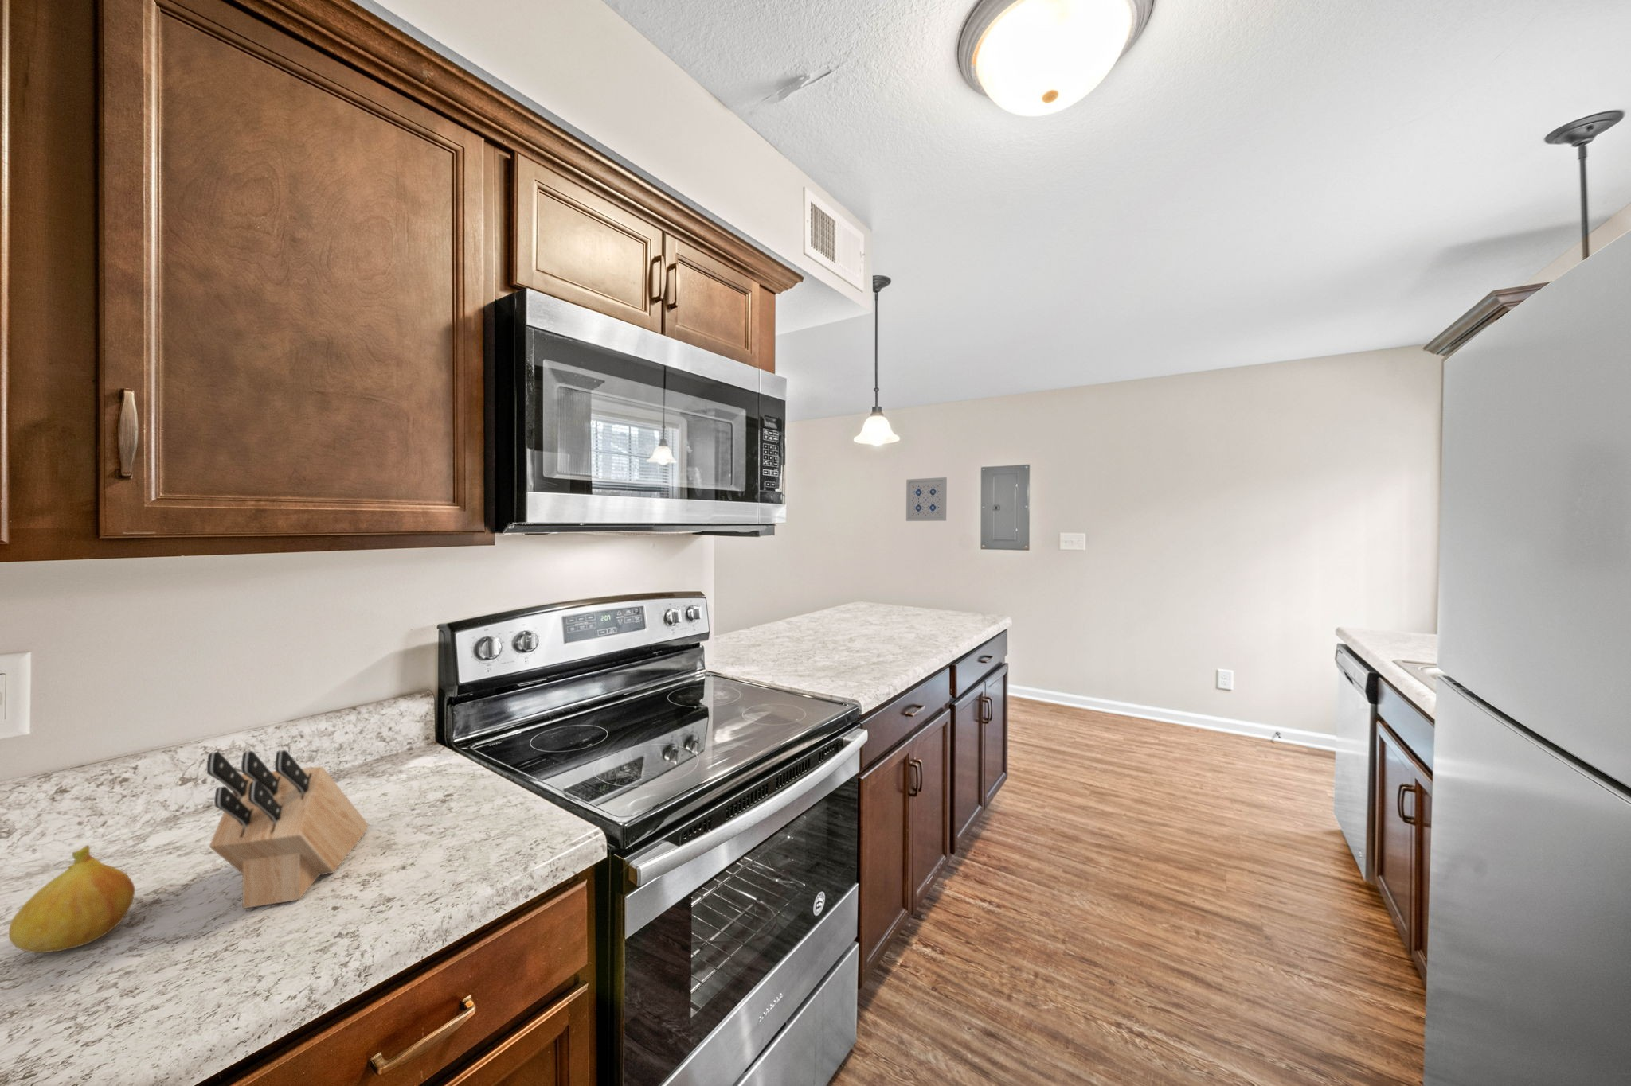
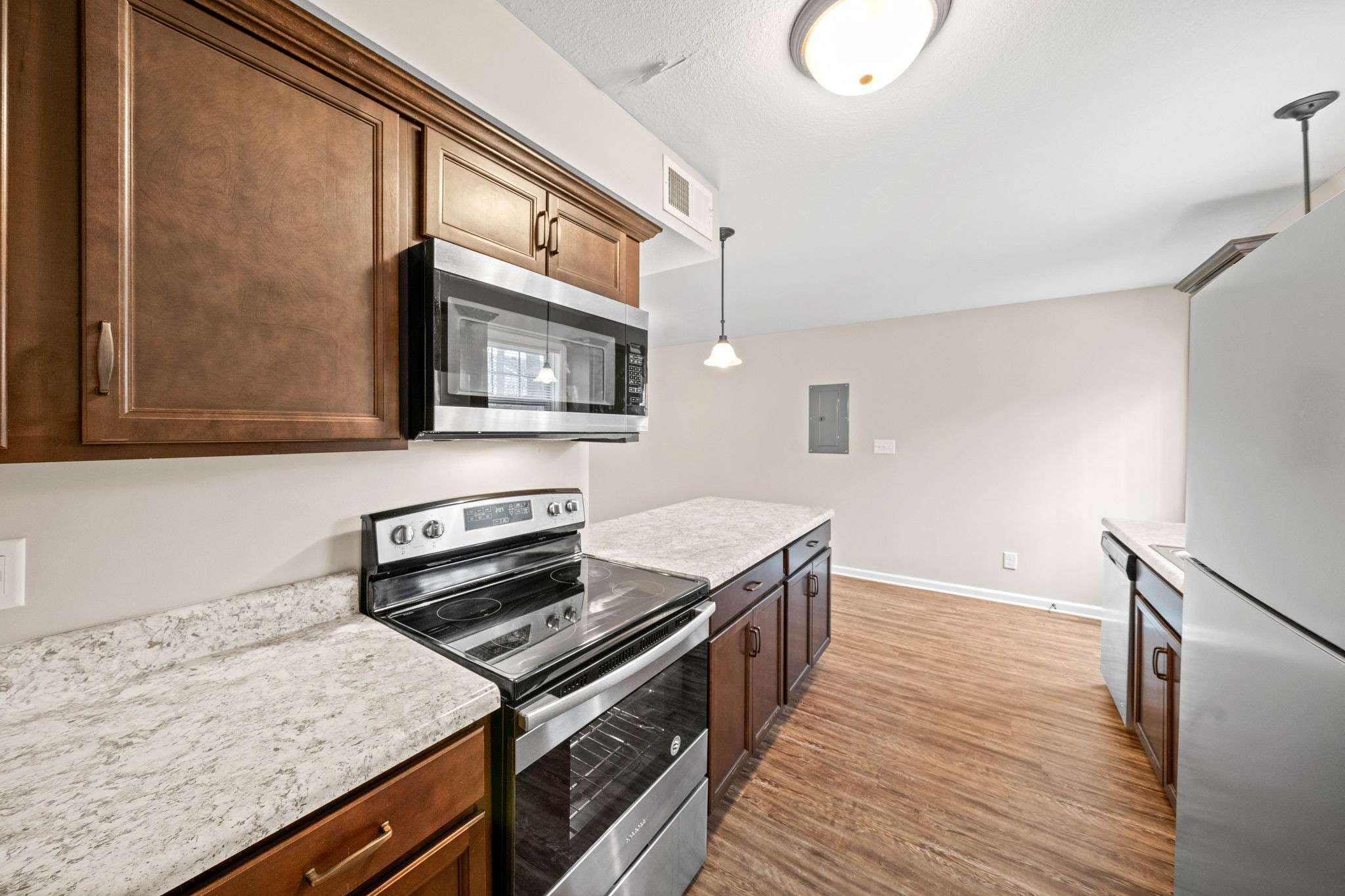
- wall art [906,476,948,522]
- knife block [206,749,370,909]
- fruit [8,844,136,954]
